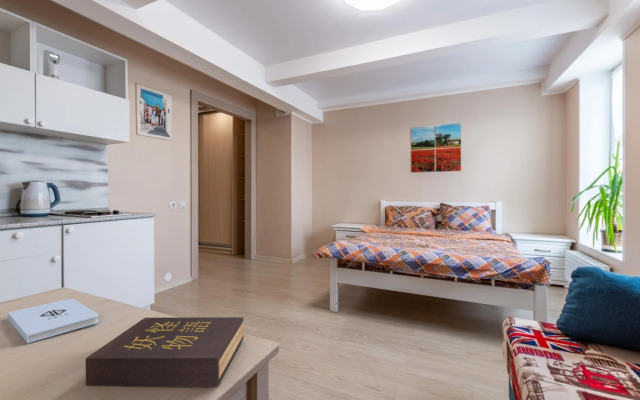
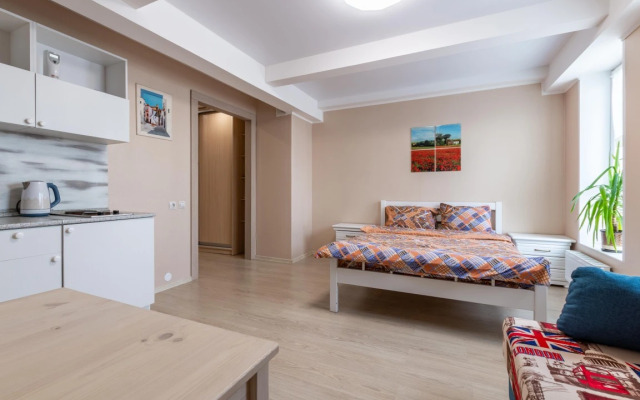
- hardback book [85,316,245,388]
- notepad [7,298,99,344]
